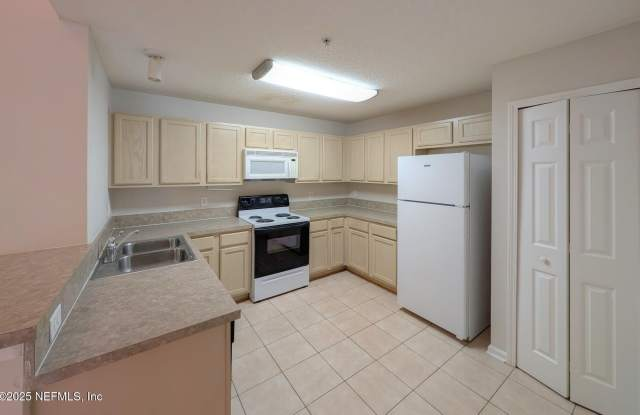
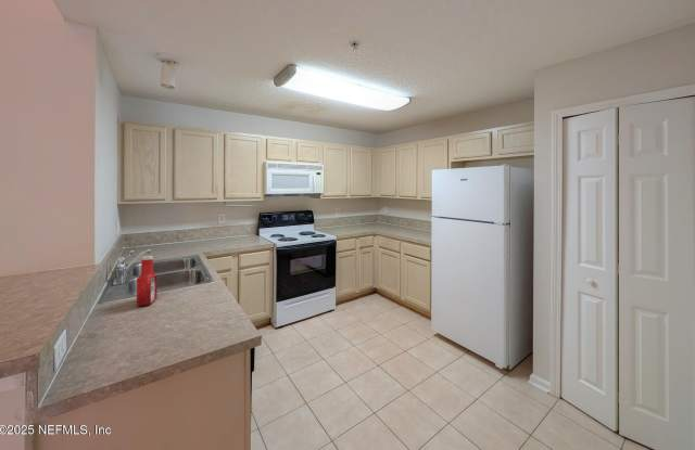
+ soap bottle [136,255,159,307]
